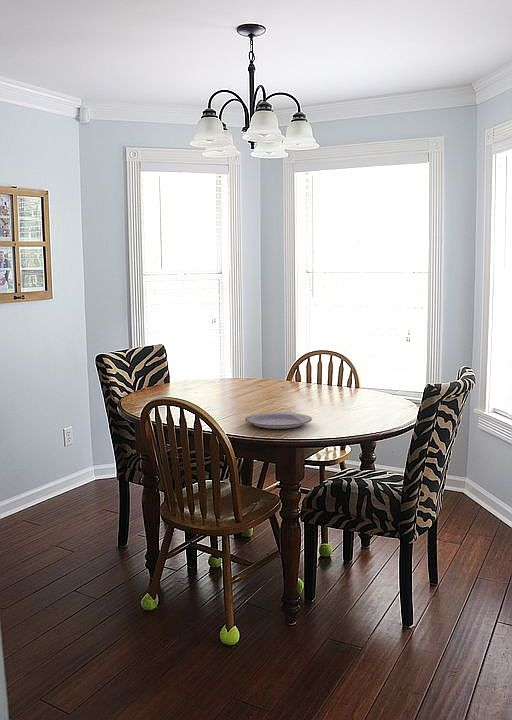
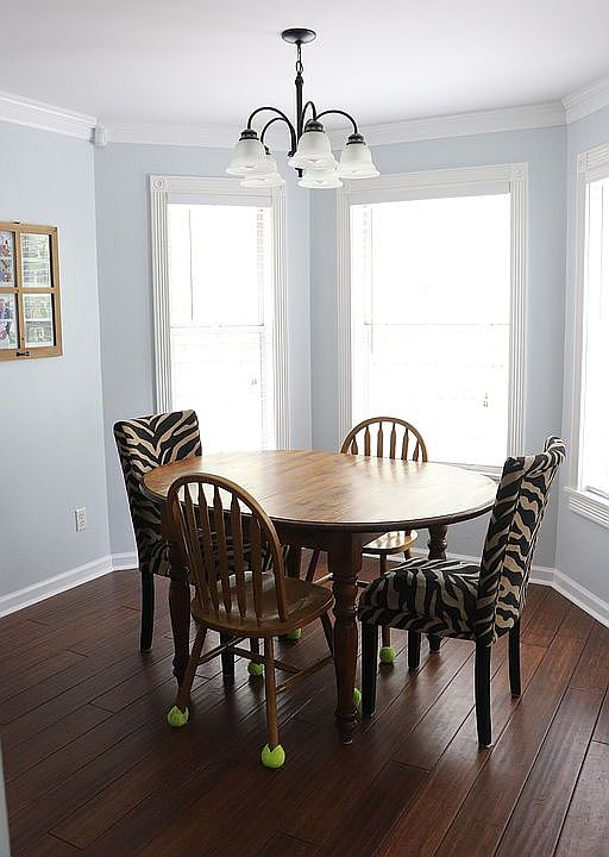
- plate [244,412,313,430]
